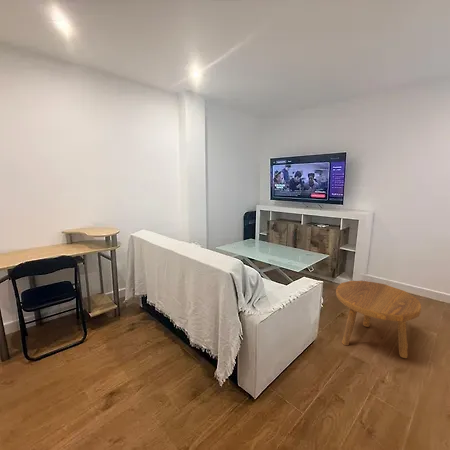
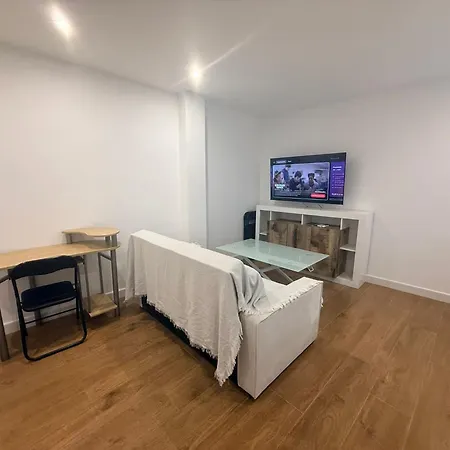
- footstool [335,280,422,359]
